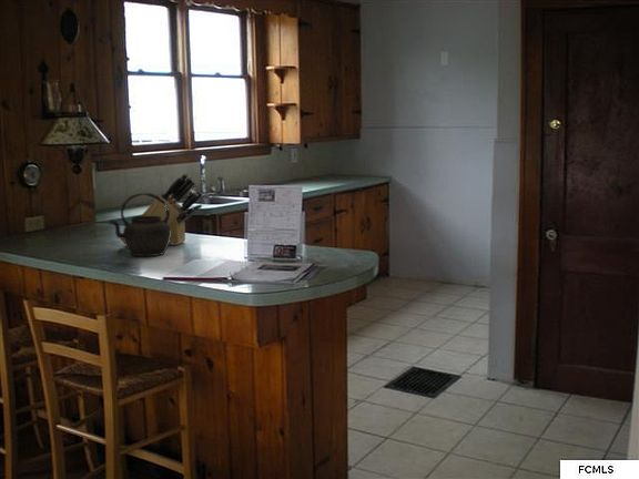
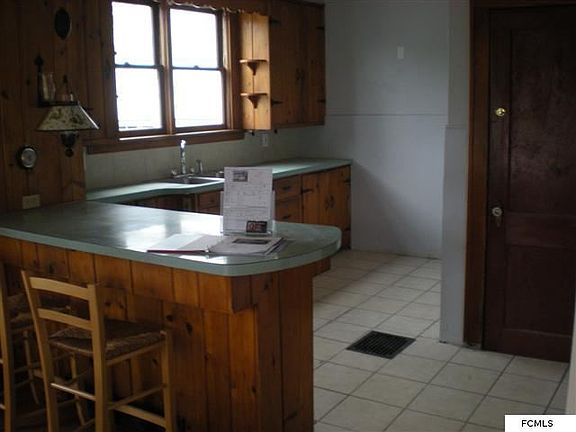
- kettle [106,192,171,257]
- knife block [120,172,204,246]
